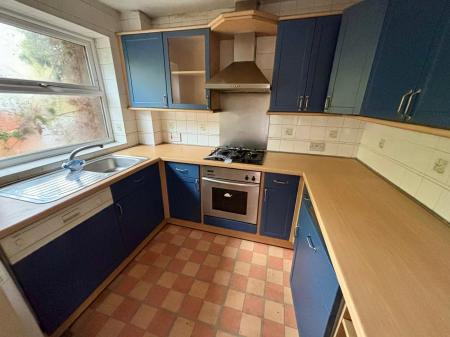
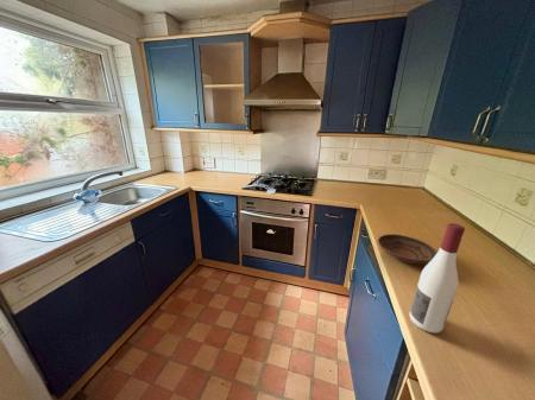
+ alcohol [408,222,466,334]
+ bowl [377,233,438,265]
